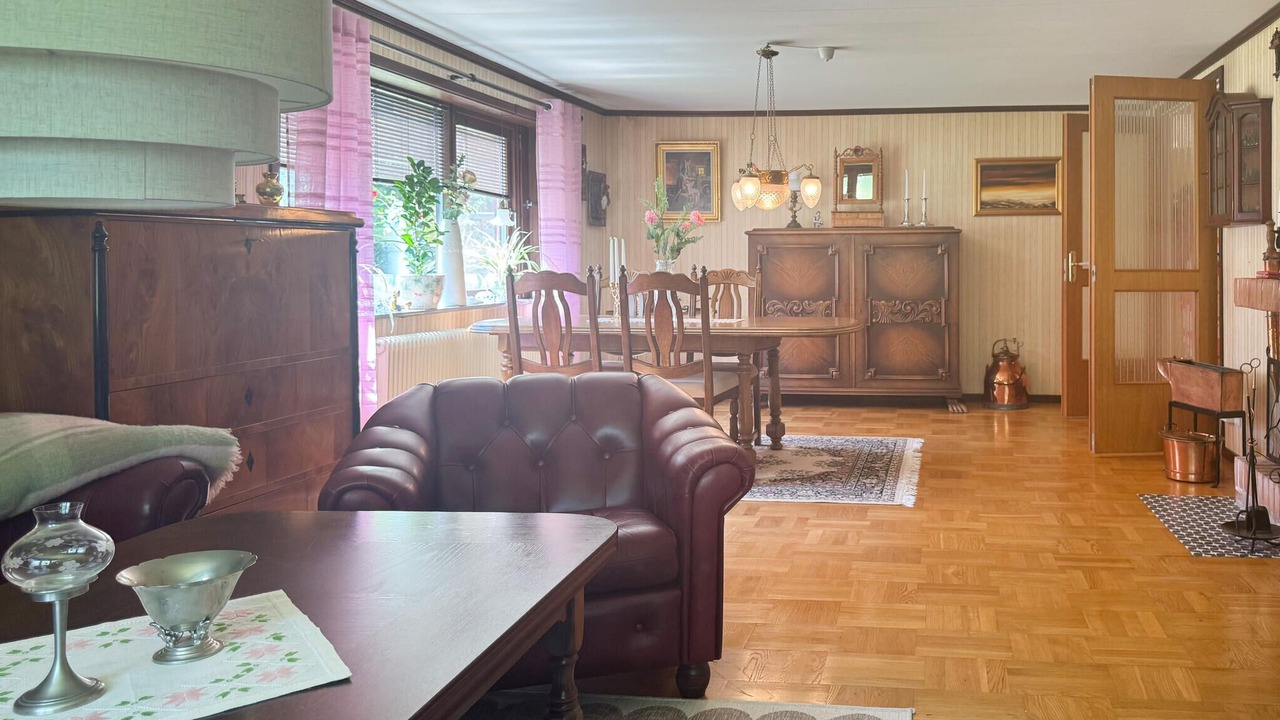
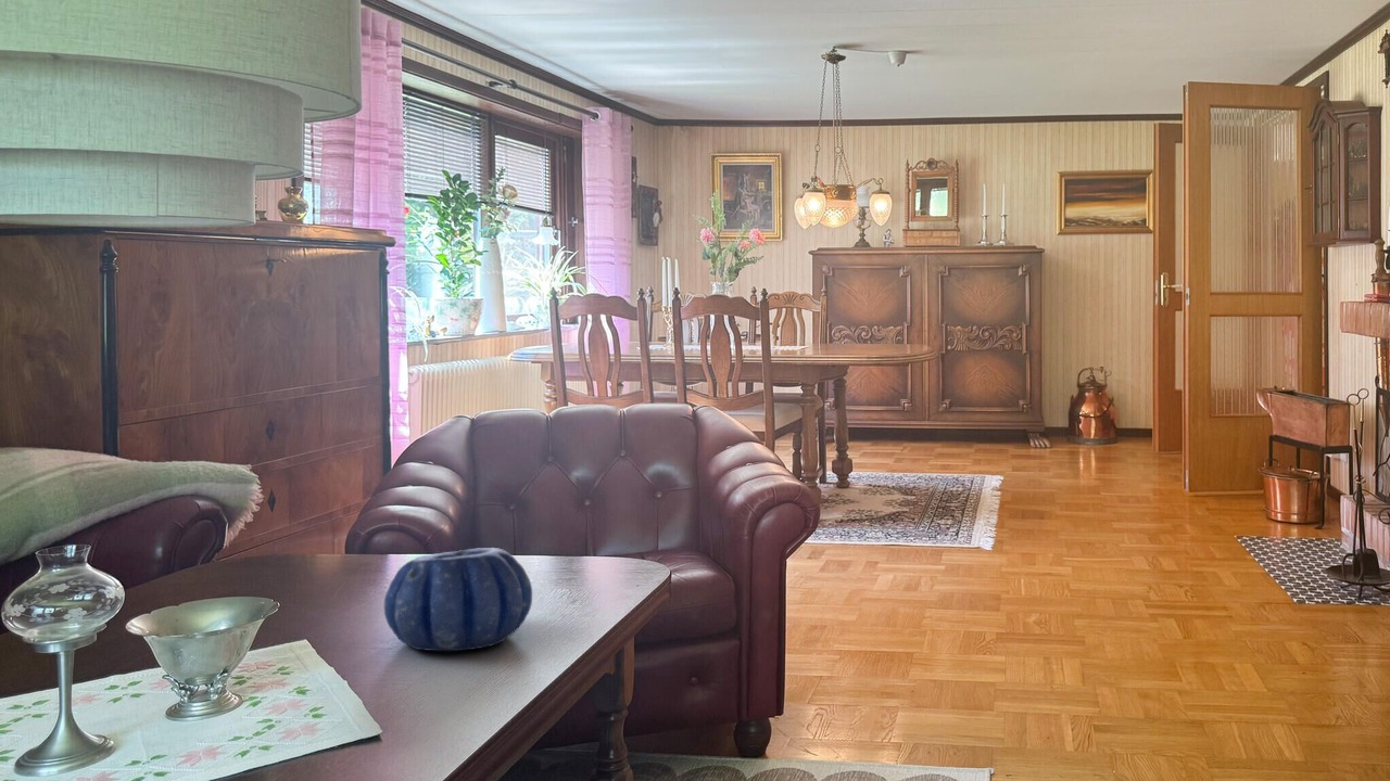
+ decorative bowl [383,547,533,652]
